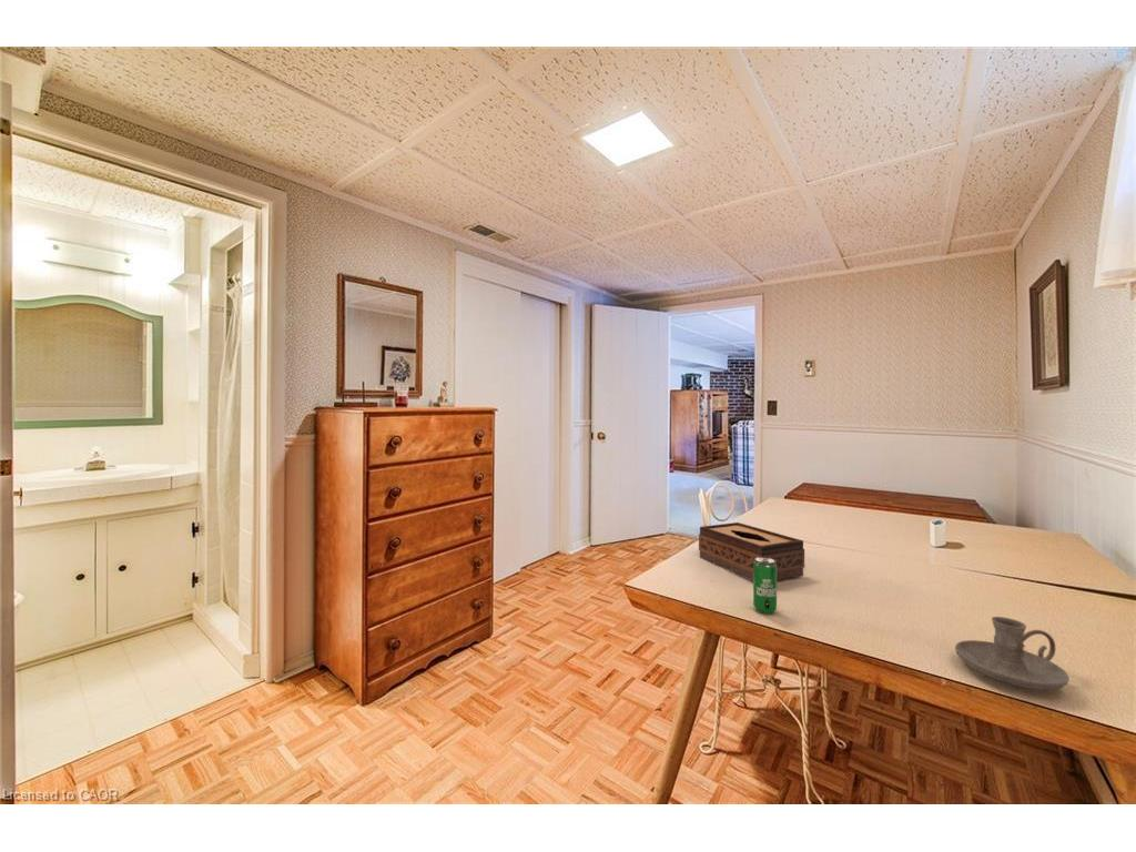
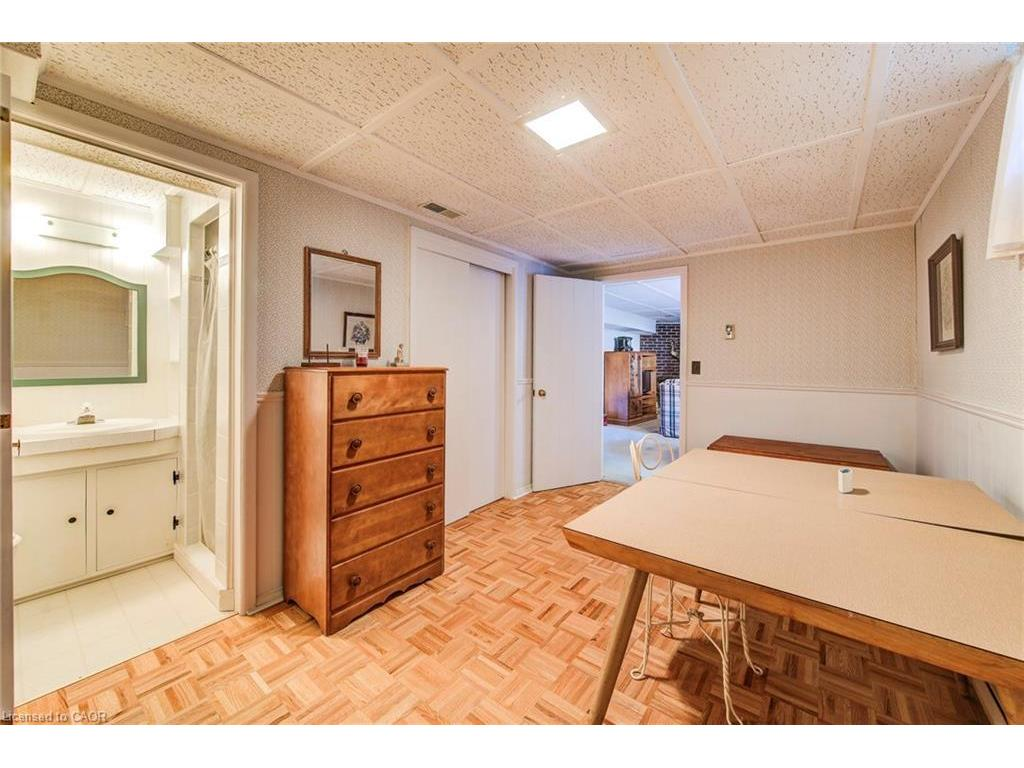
- beverage can [752,557,778,615]
- candle holder [954,616,1071,691]
- tissue box [698,521,805,581]
